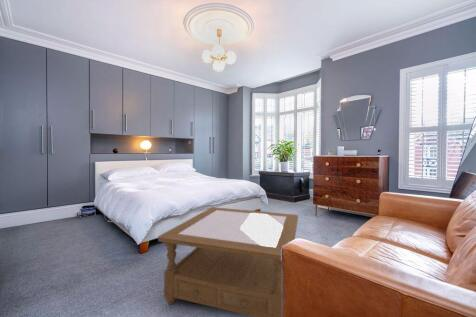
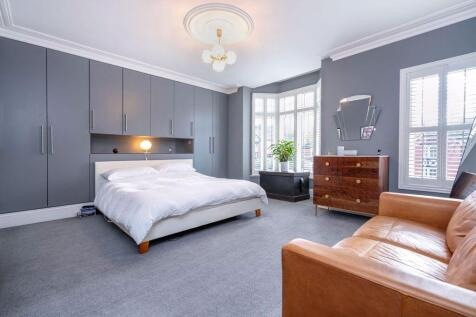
- coffee table [157,206,299,317]
